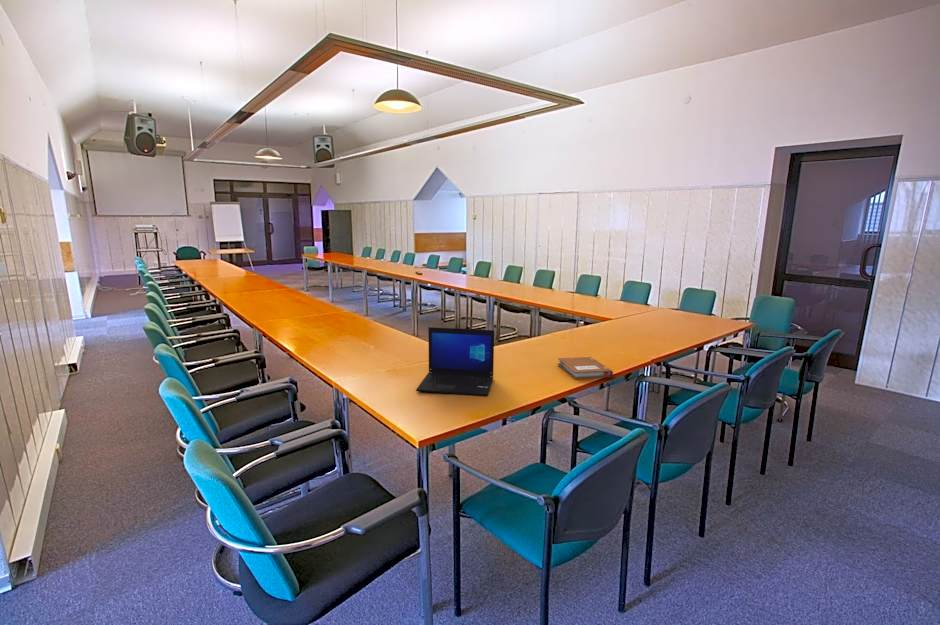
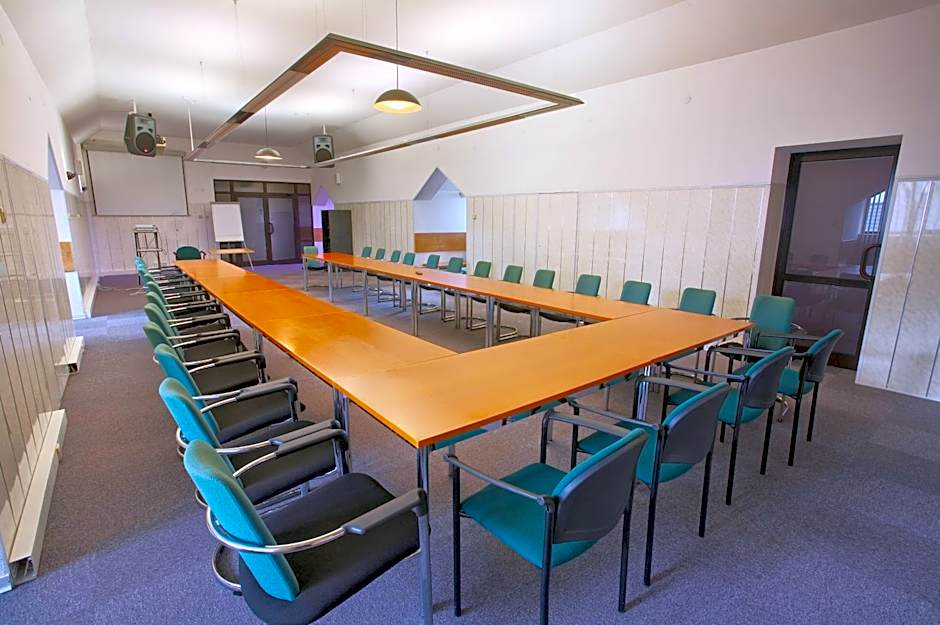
- notebook [557,356,614,380]
- laptop [415,326,495,397]
